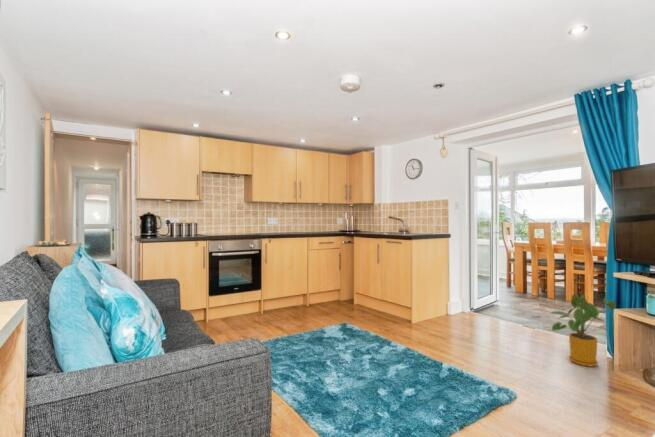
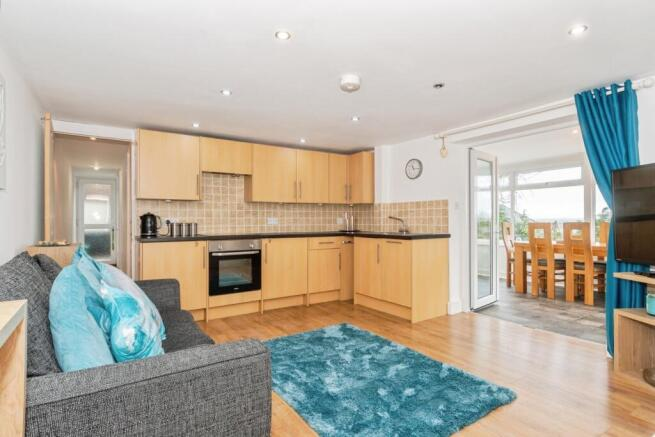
- house plant [548,294,617,367]
